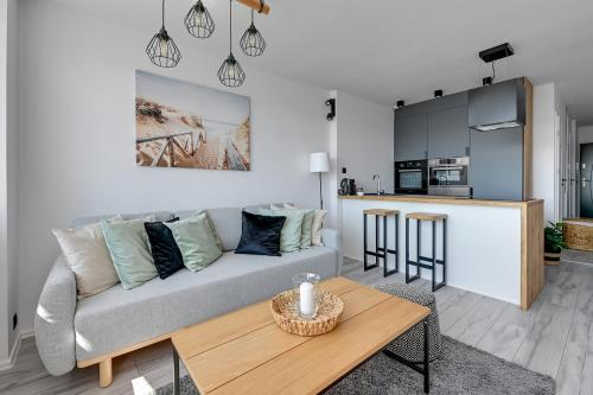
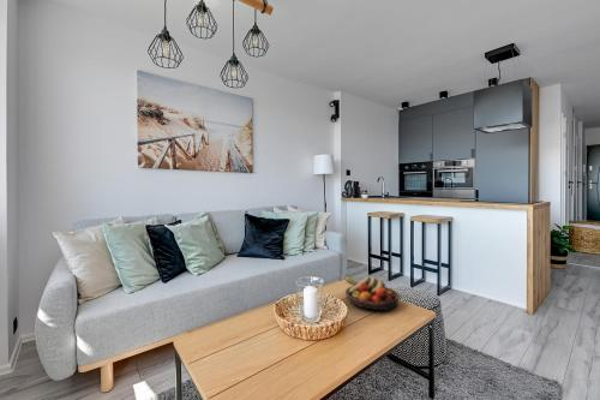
+ fruit bowl [343,275,402,311]
